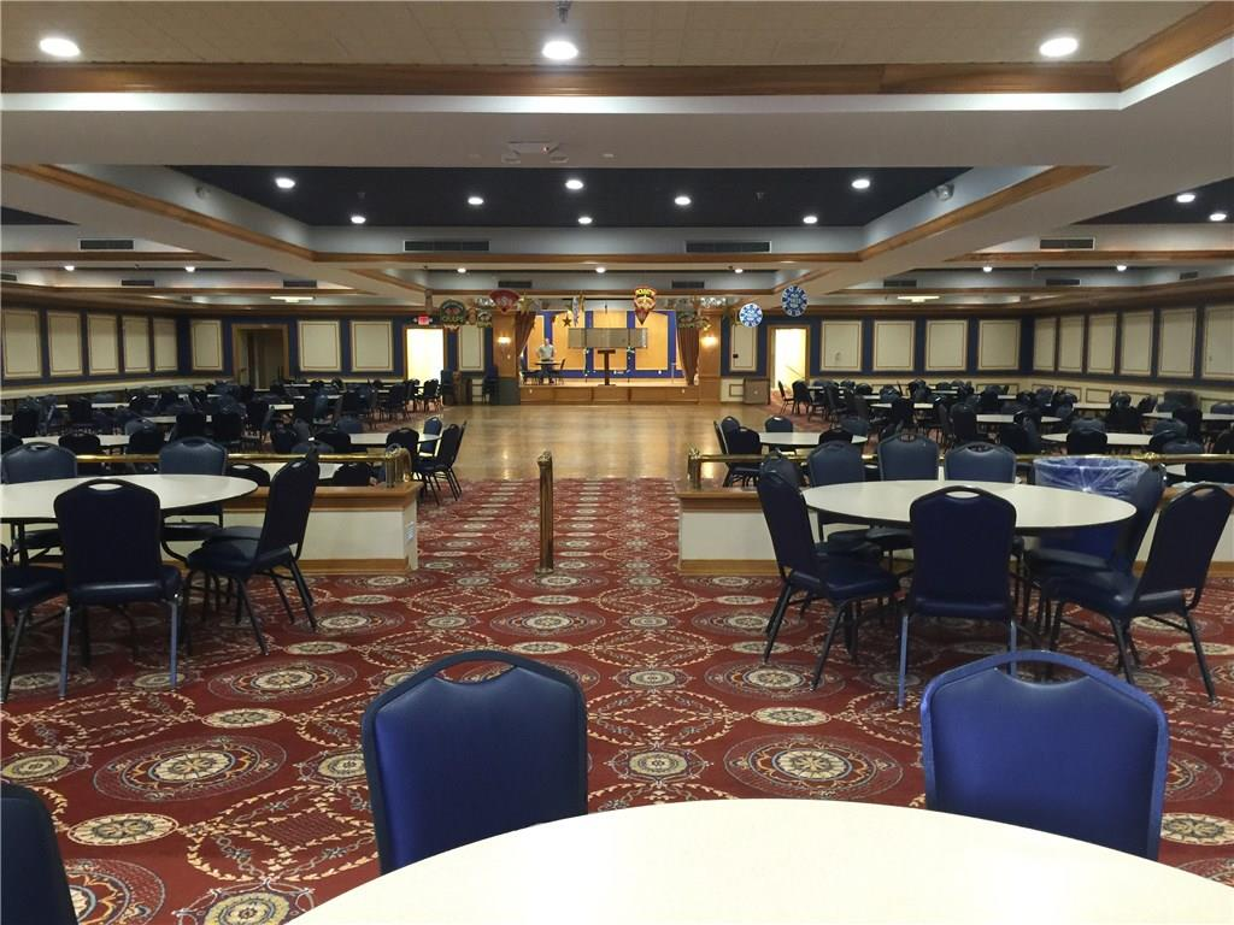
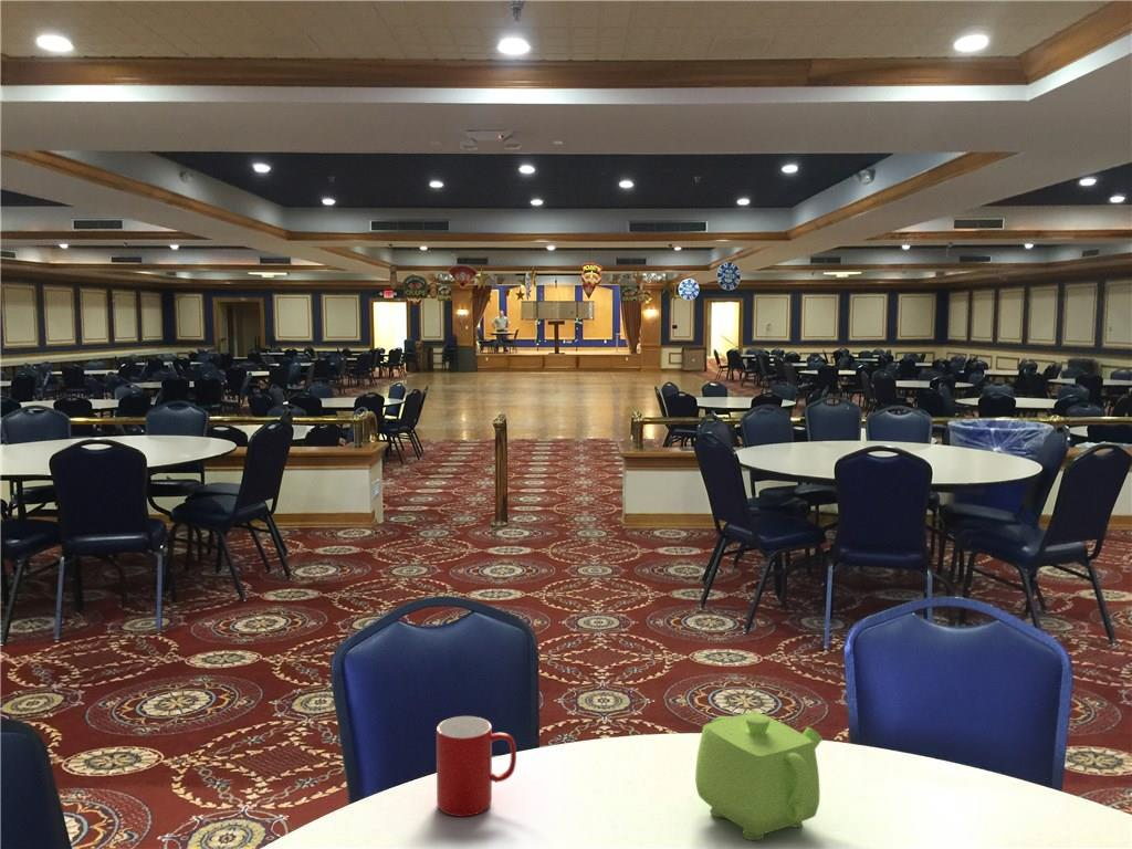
+ teapot [694,711,824,841]
+ cup [436,715,517,818]
